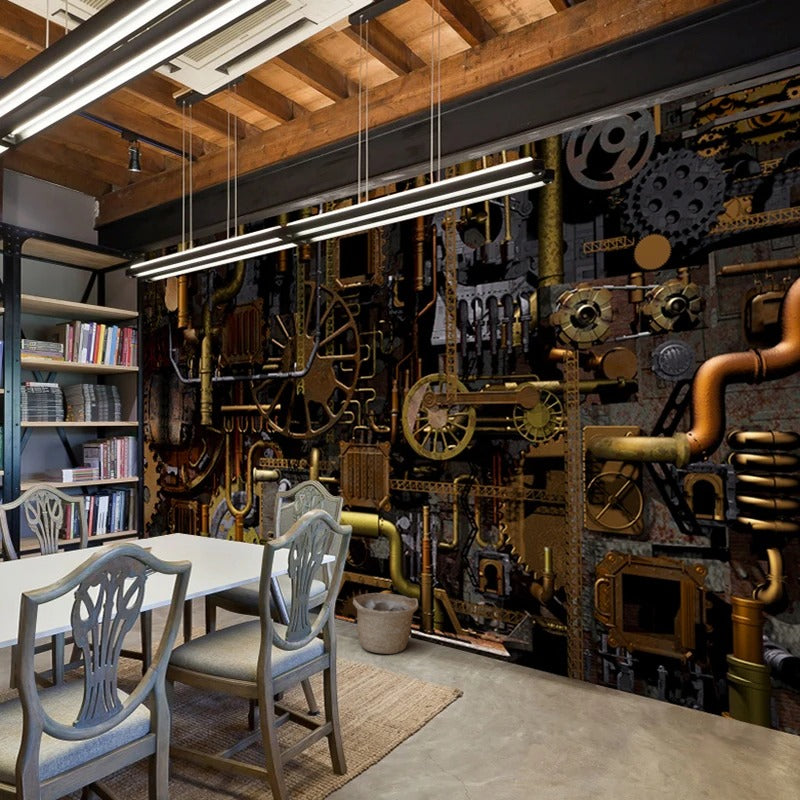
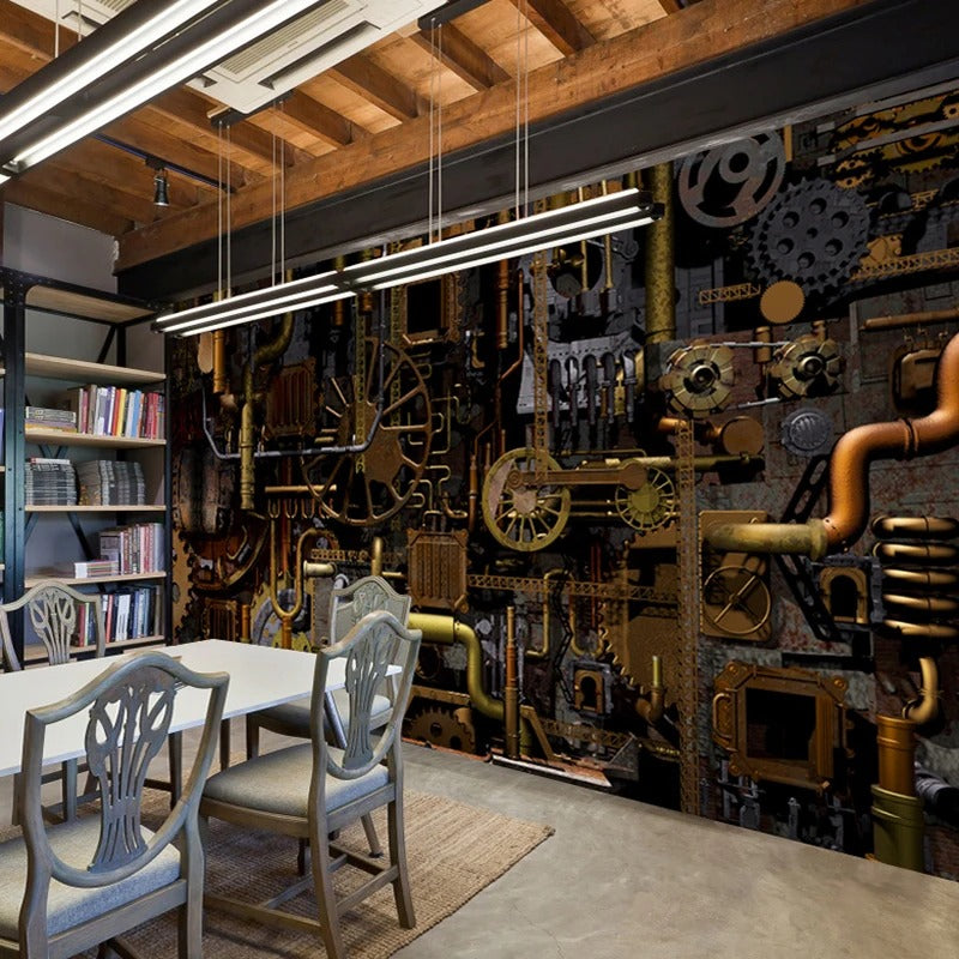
- basket [352,592,419,655]
